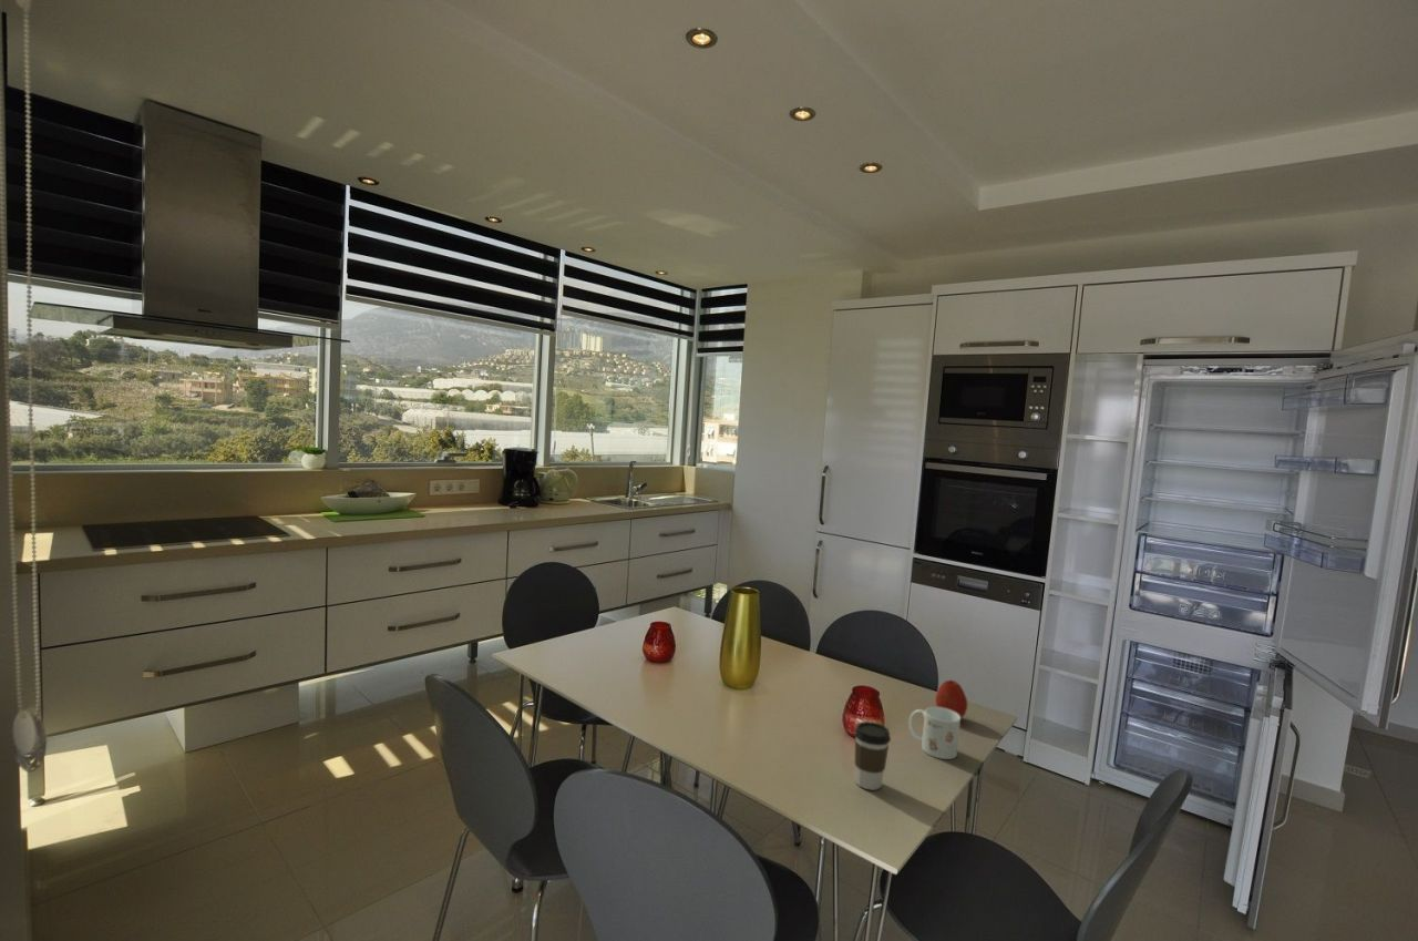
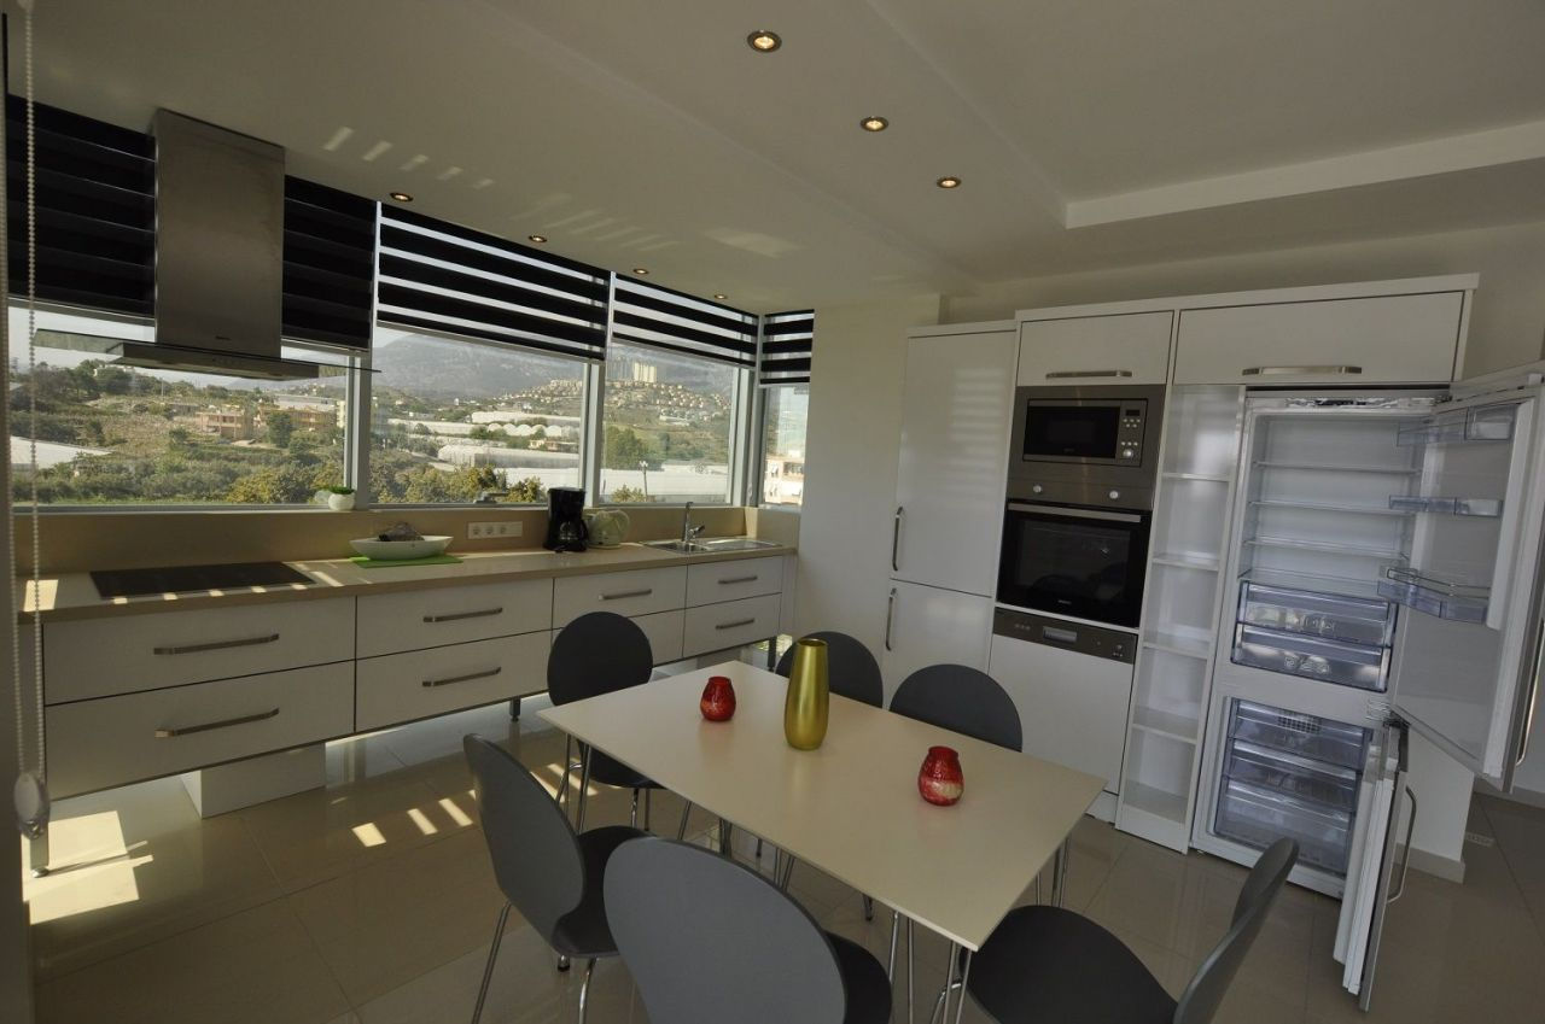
- coffee cup [853,720,892,791]
- apple [935,678,968,720]
- mug [907,706,962,760]
